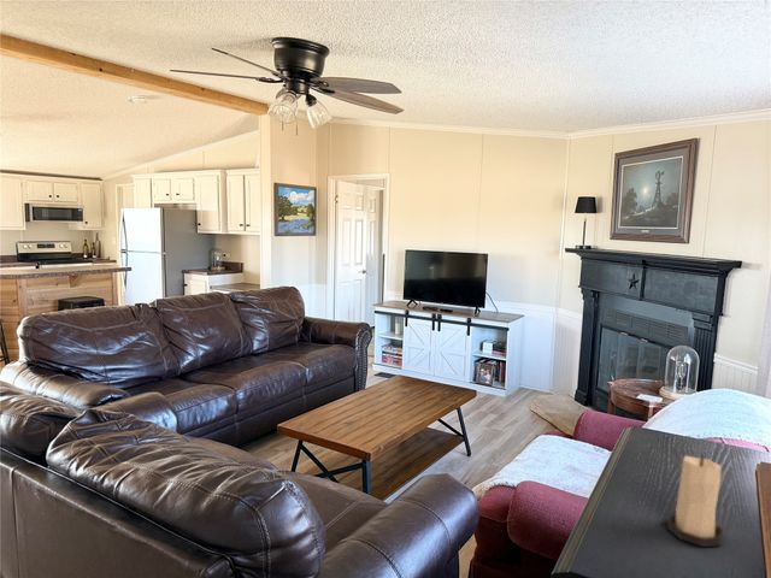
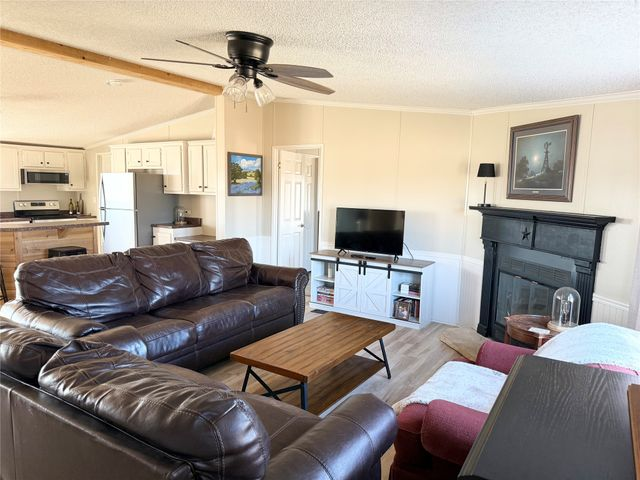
- candle [666,453,725,548]
